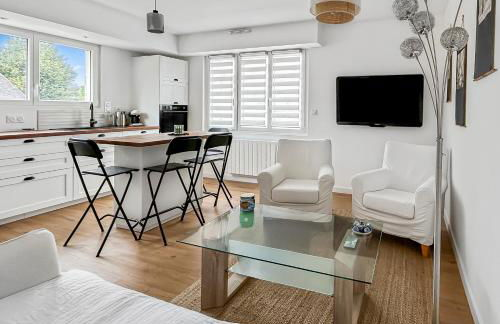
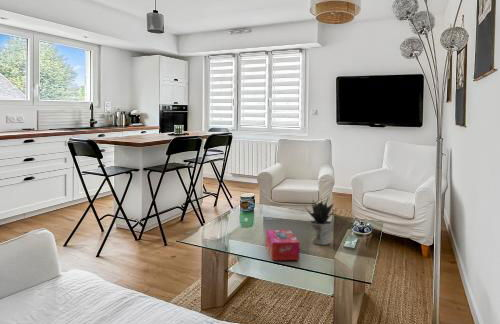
+ potted plant [304,196,337,246]
+ tissue box [265,229,301,261]
